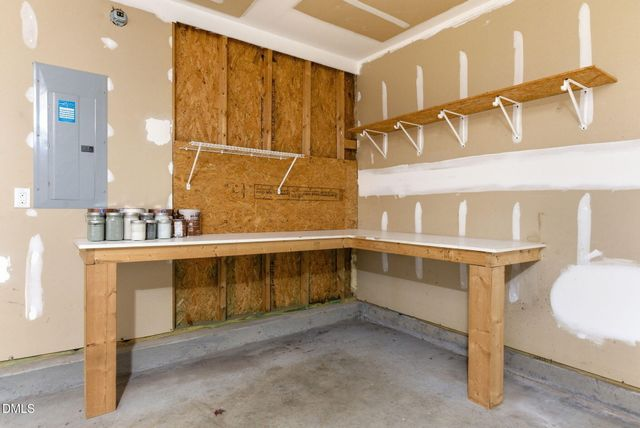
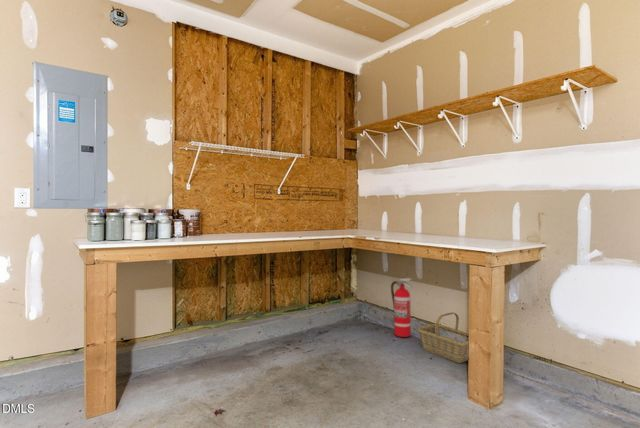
+ basket [417,311,469,364]
+ fire extinguisher [390,277,414,338]
